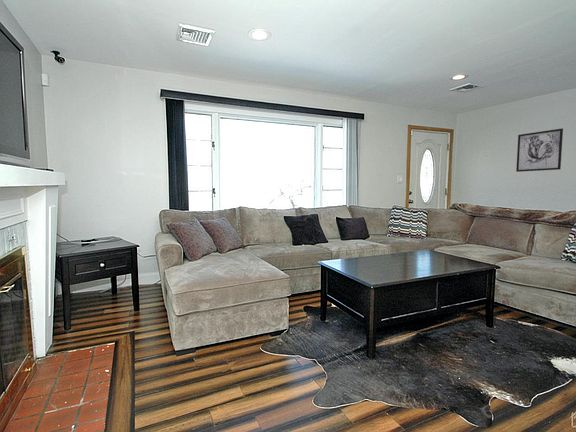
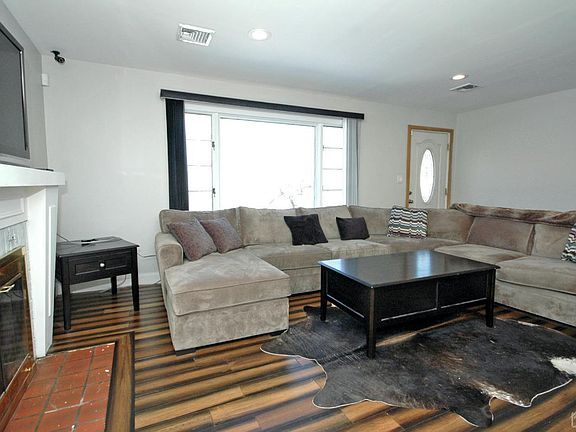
- wall art [515,127,564,173]
